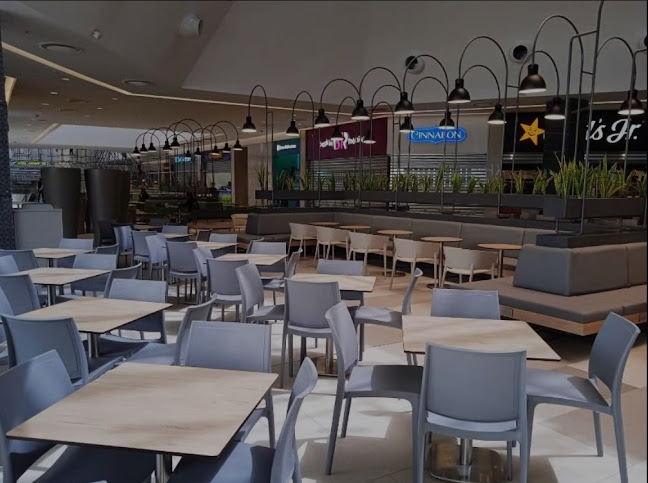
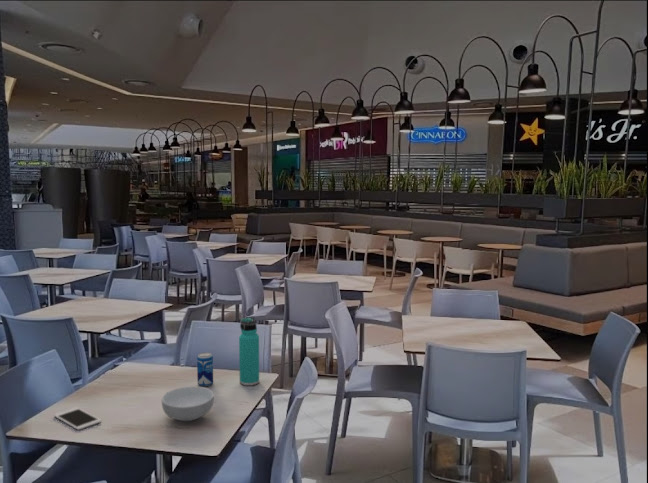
+ thermos bottle [238,316,260,387]
+ cereal bowl [161,385,215,422]
+ cell phone [53,406,102,431]
+ beverage can [196,351,214,387]
